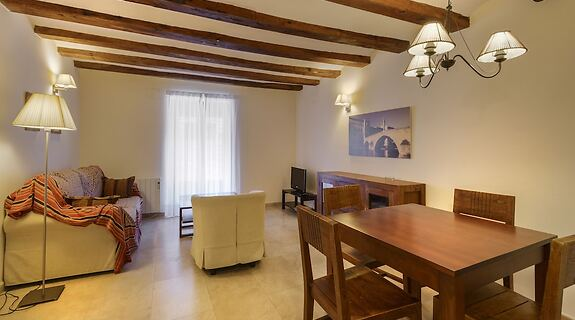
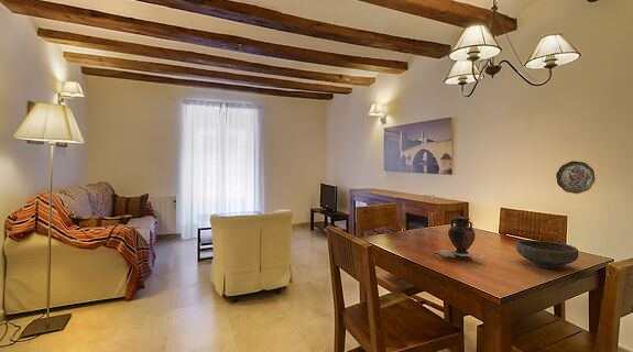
+ vase [435,216,487,260]
+ bowl [515,239,580,270]
+ decorative plate [555,160,597,195]
